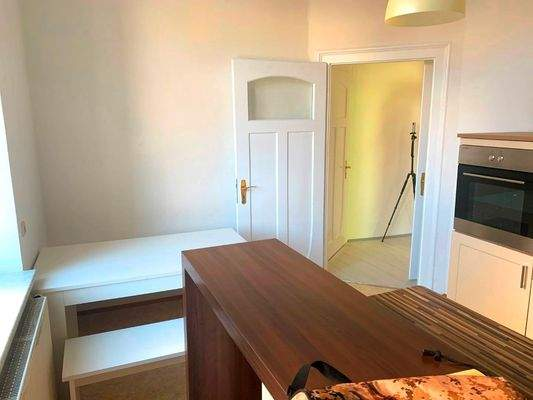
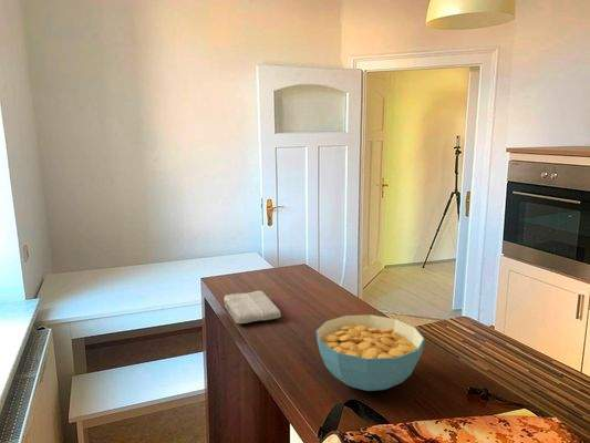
+ washcloth [222,290,282,324]
+ cereal bowl [315,313,426,392]
